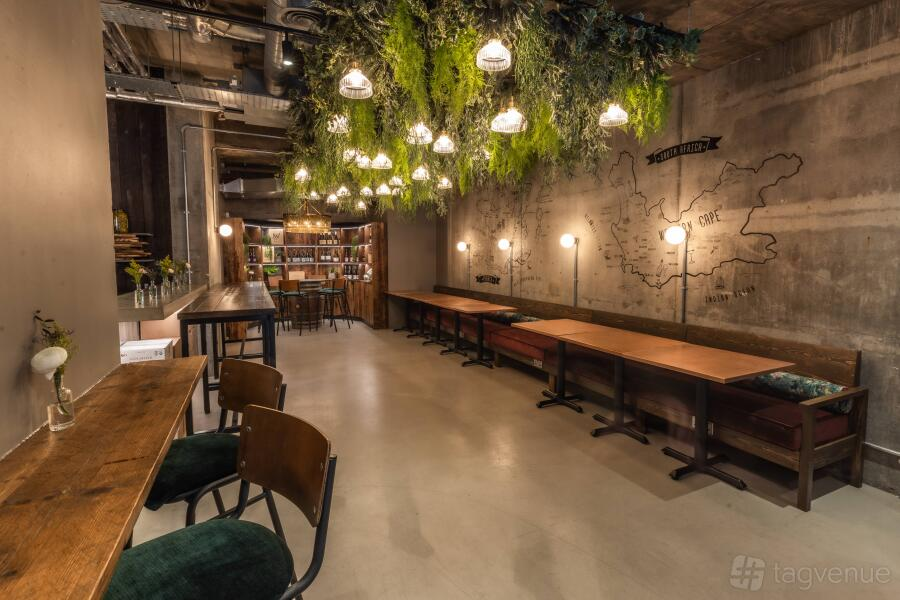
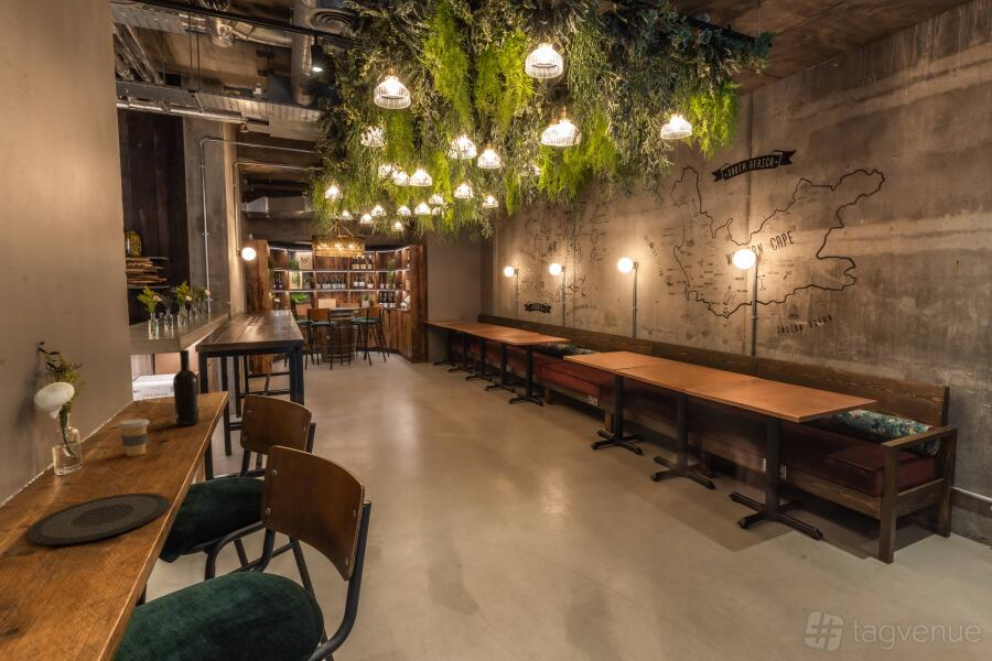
+ coffee cup [118,418,151,457]
+ wine bottle [172,349,200,427]
+ plate [25,491,171,546]
